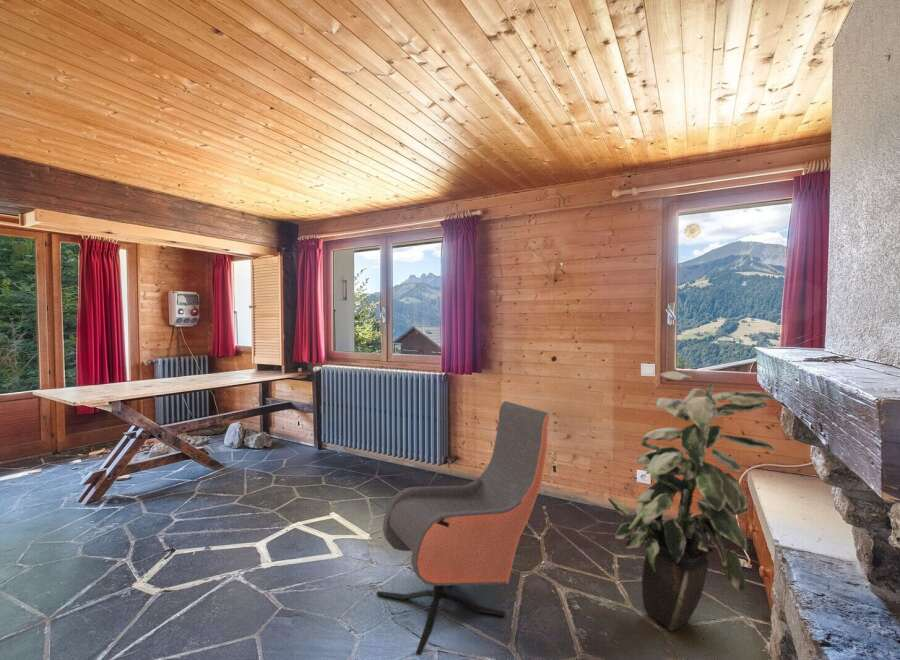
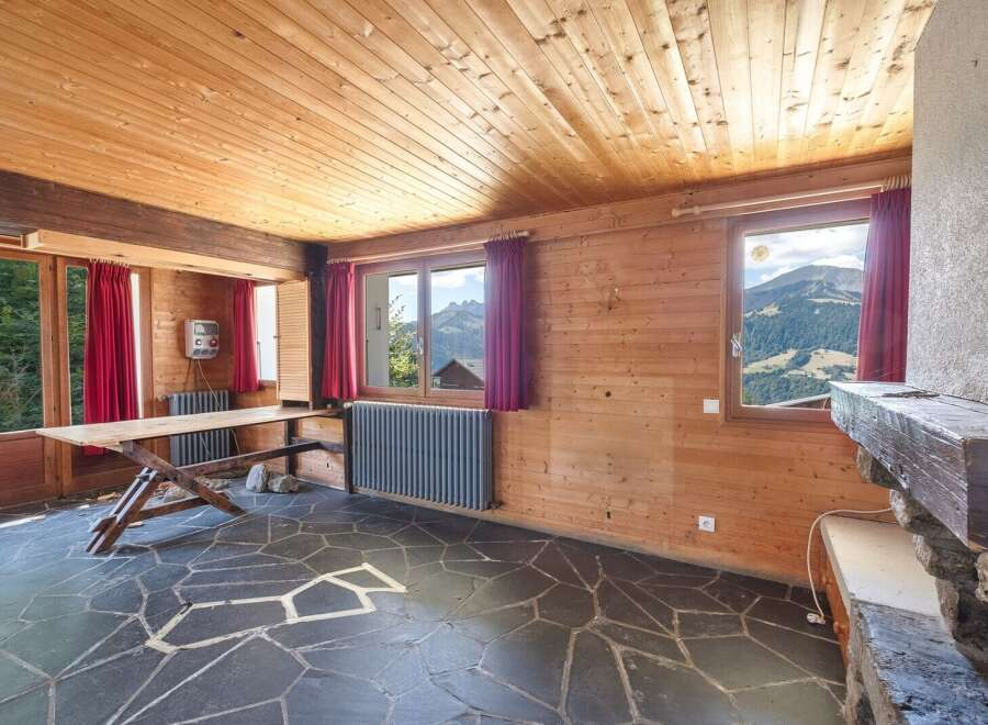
- armchair [376,400,551,656]
- indoor plant [607,370,779,633]
